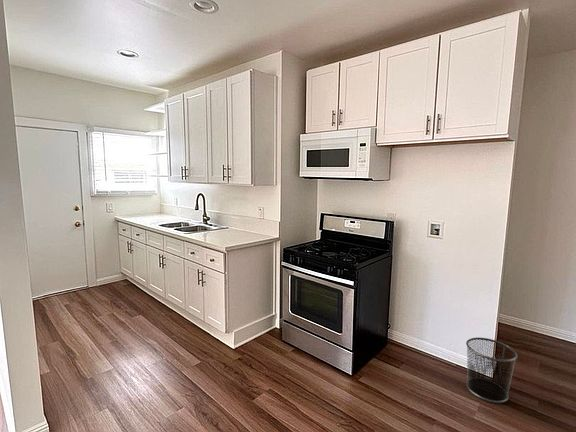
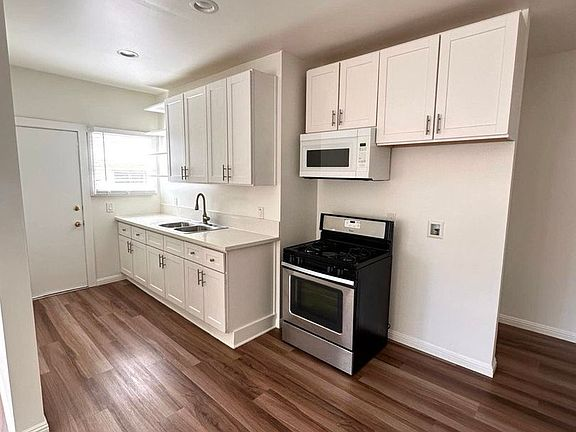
- trash can [465,337,518,404]
